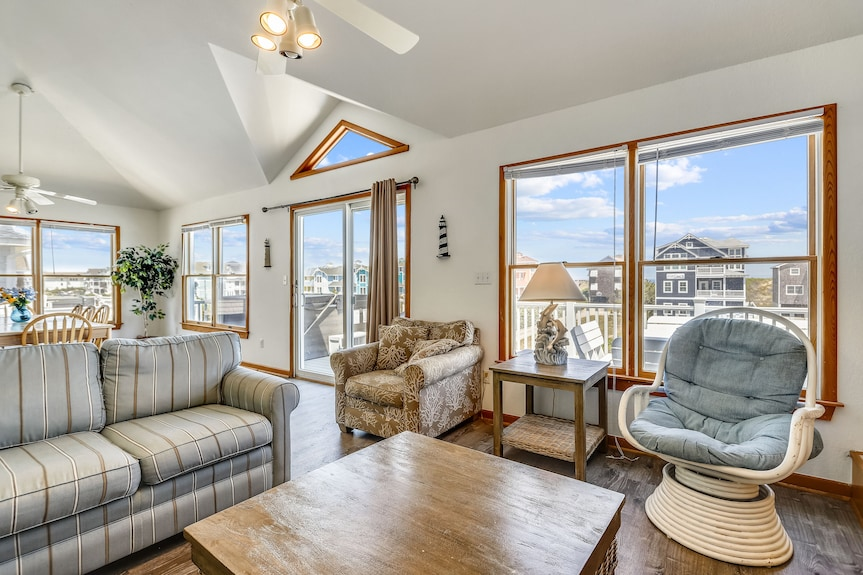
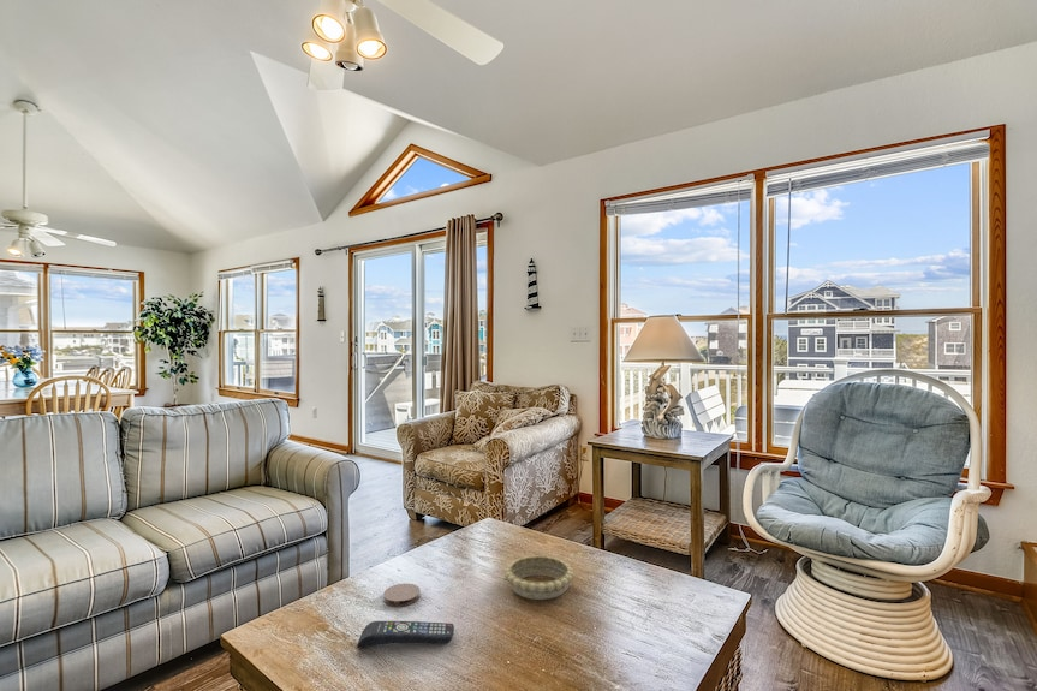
+ remote control [356,620,455,649]
+ decorative bowl [503,554,576,601]
+ coaster [382,583,422,607]
